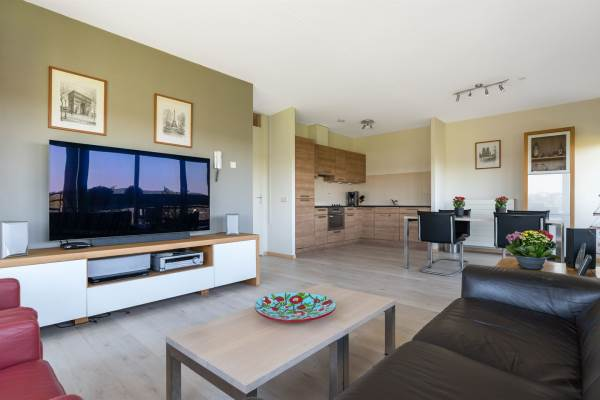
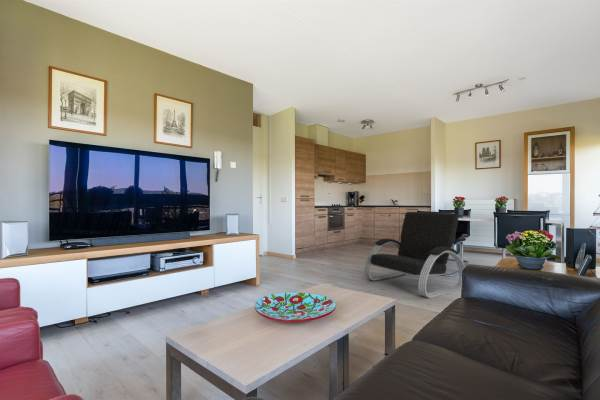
+ armchair [363,211,466,299]
